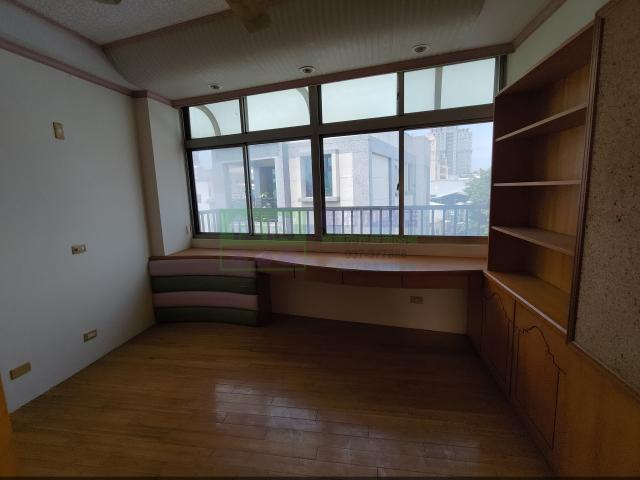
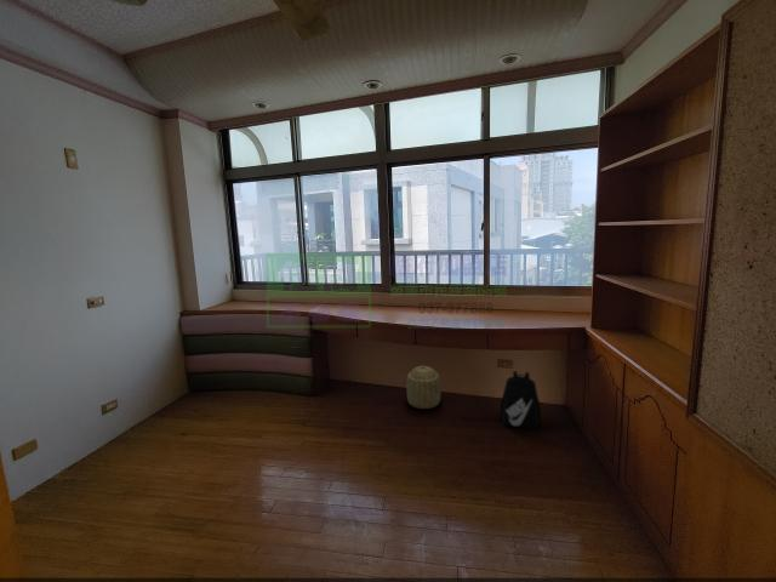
+ backpack [498,370,542,430]
+ basket [405,365,441,410]
